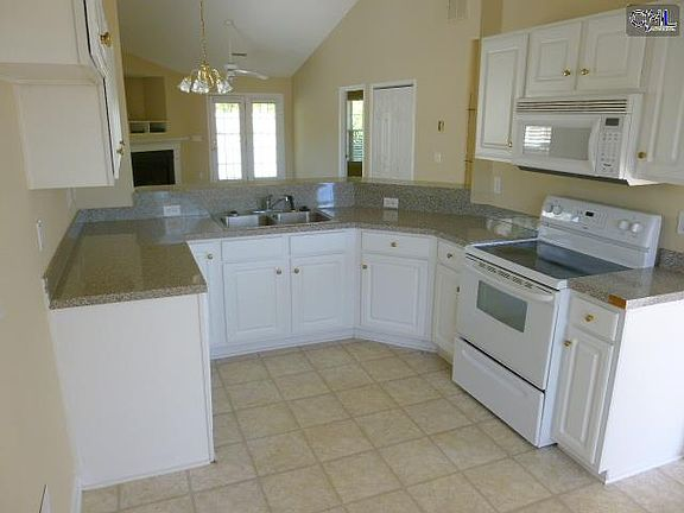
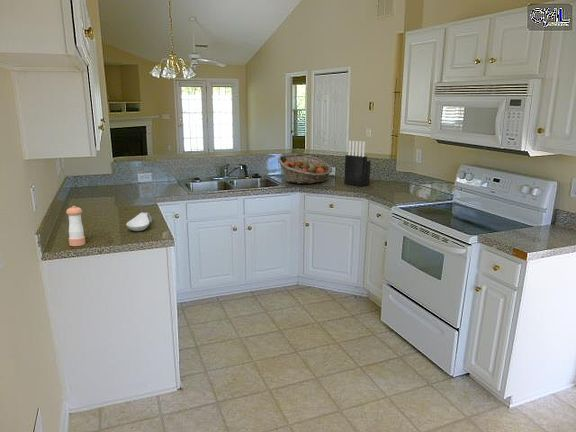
+ pepper shaker [65,205,86,247]
+ fruit basket [277,153,333,185]
+ knife block [343,140,372,187]
+ spoon rest [125,211,153,232]
